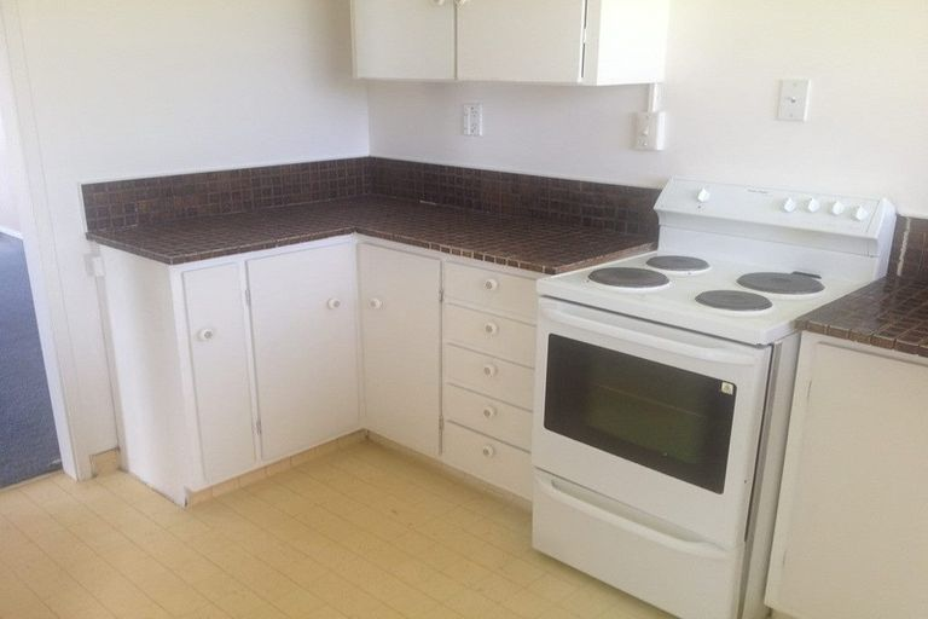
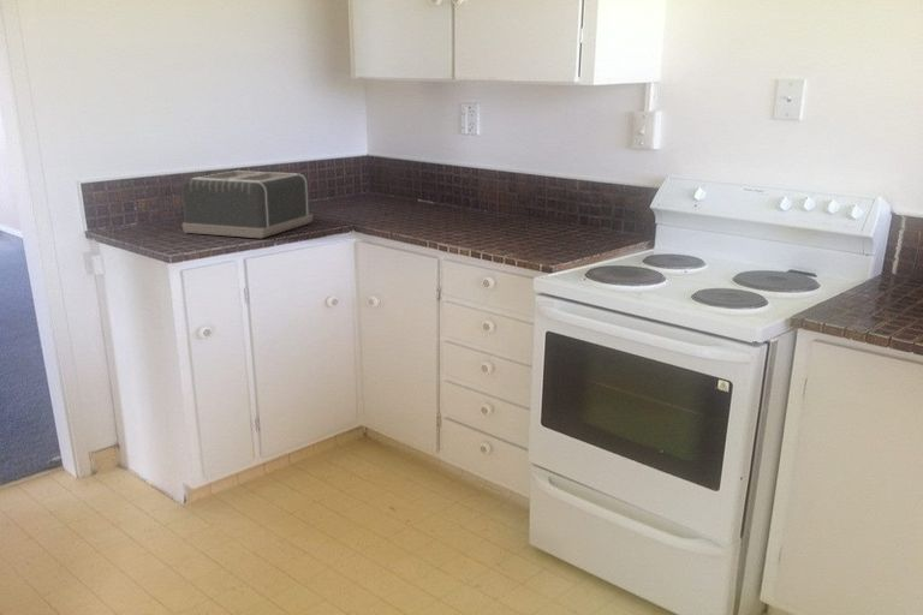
+ toaster [180,169,314,239]
